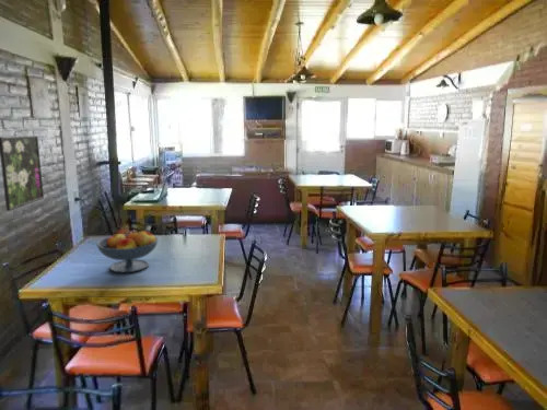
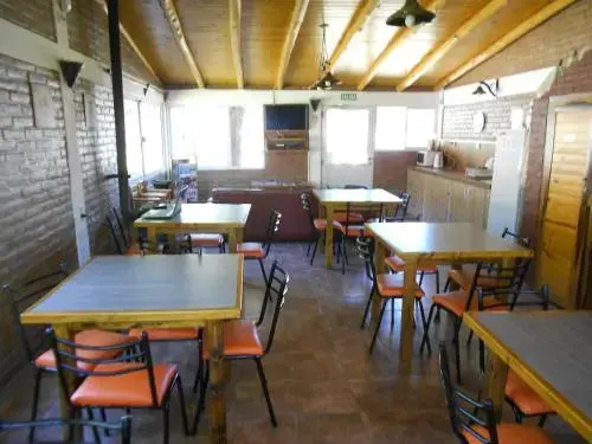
- fruit bowl [95,230,160,274]
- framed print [0,134,45,212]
